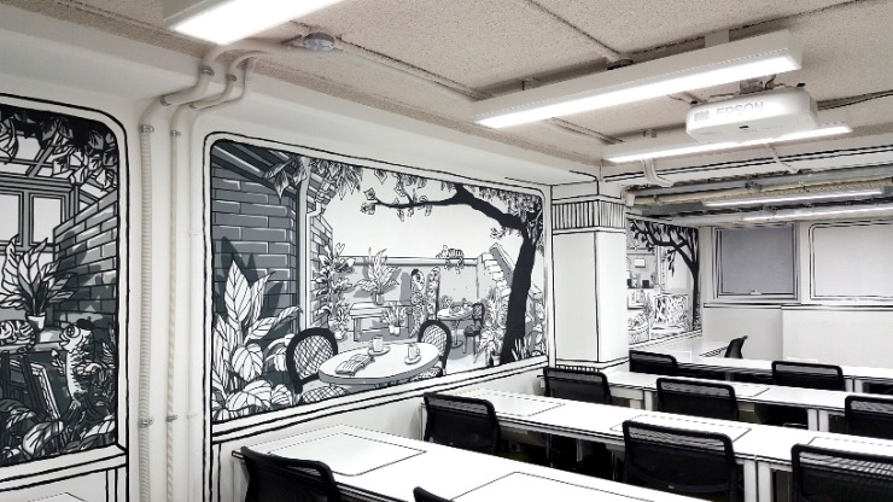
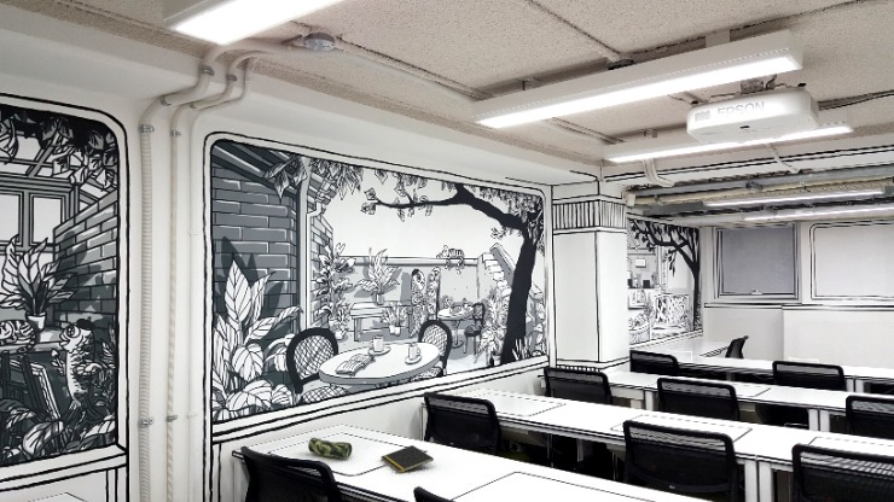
+ notepad [379,444,435,474]
+ pencil case [307,437,353,460]
